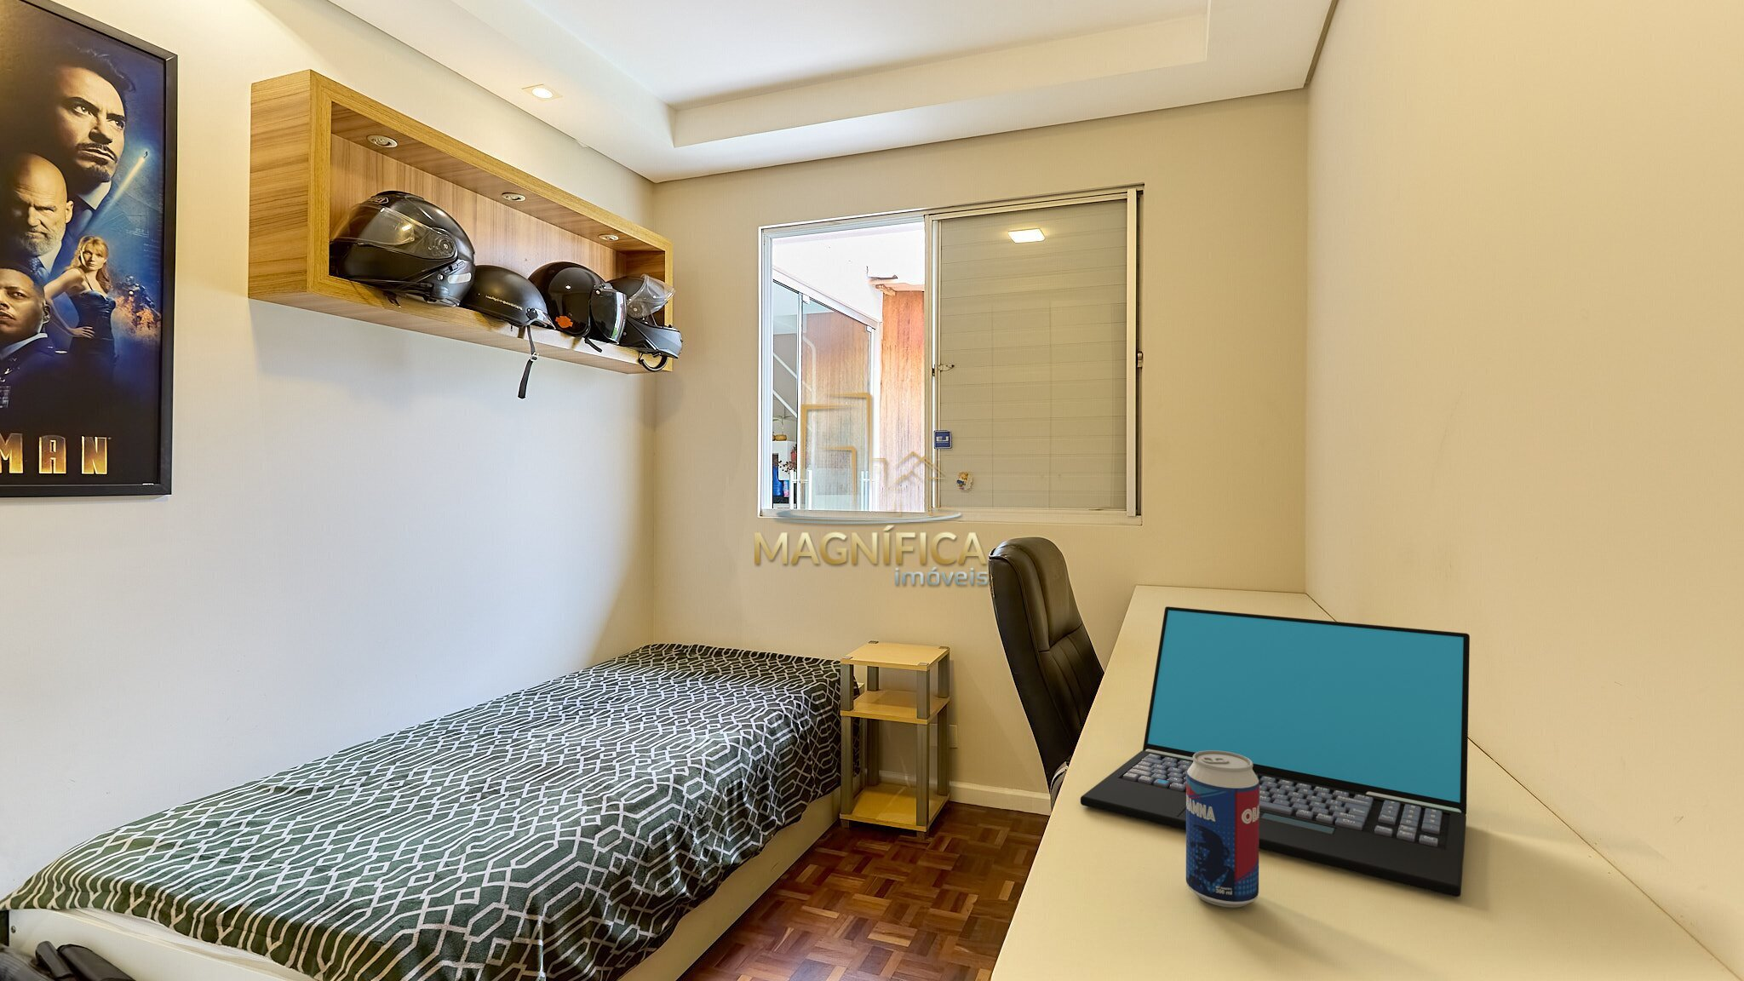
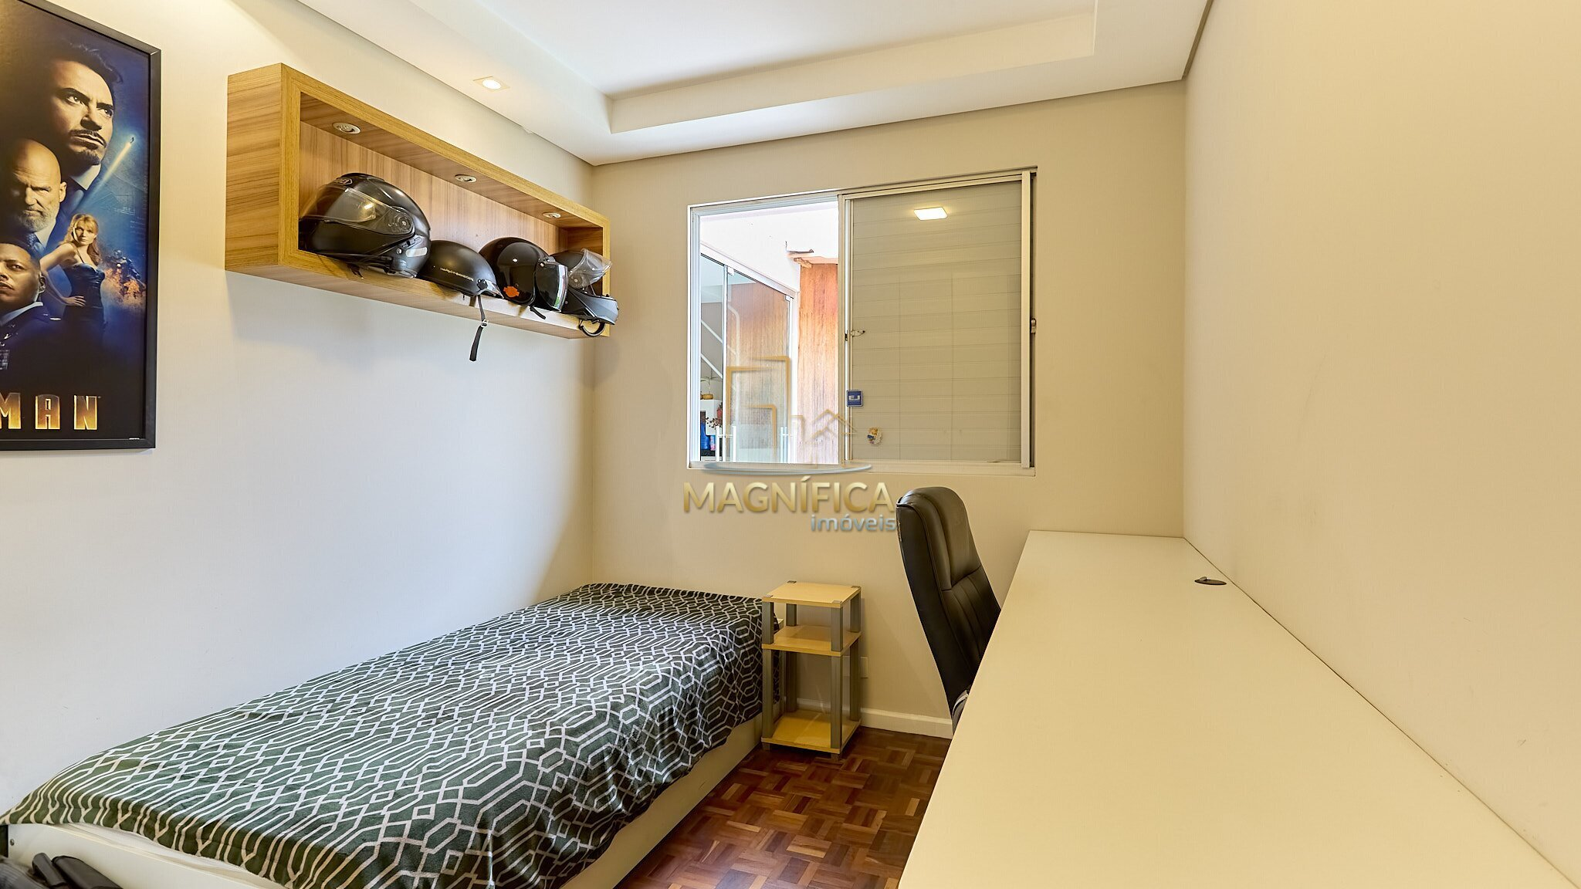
- laptop [1079,605,1471,898]
- beverage can [1186,750,1259,909]
